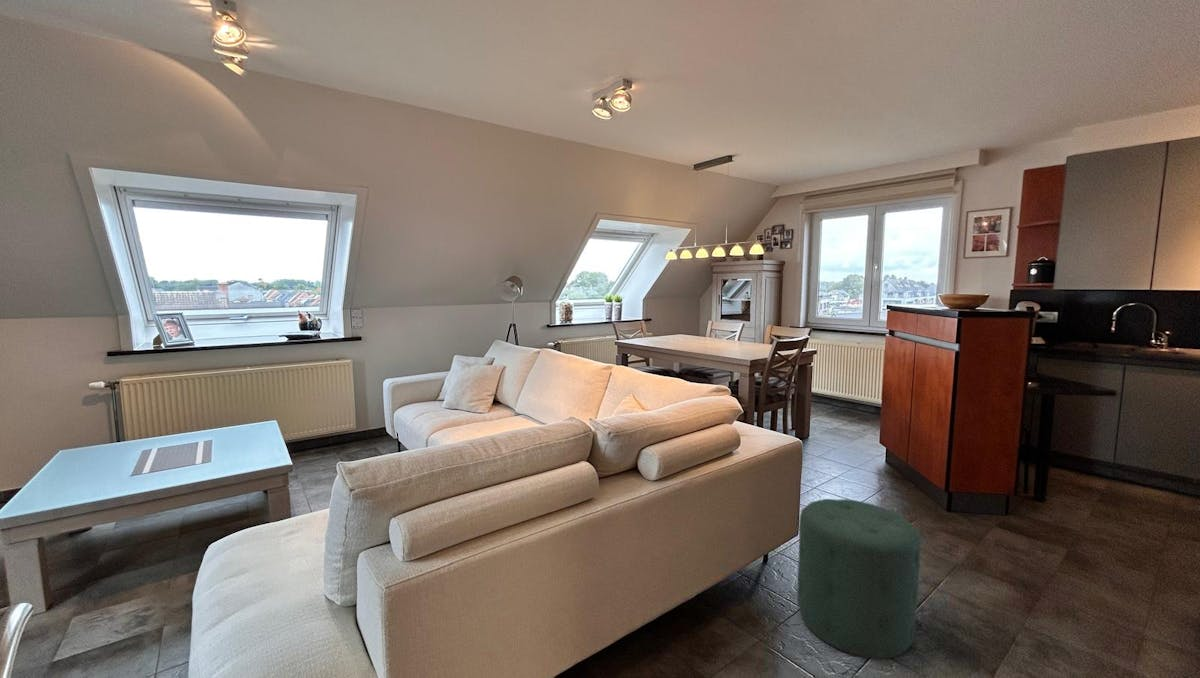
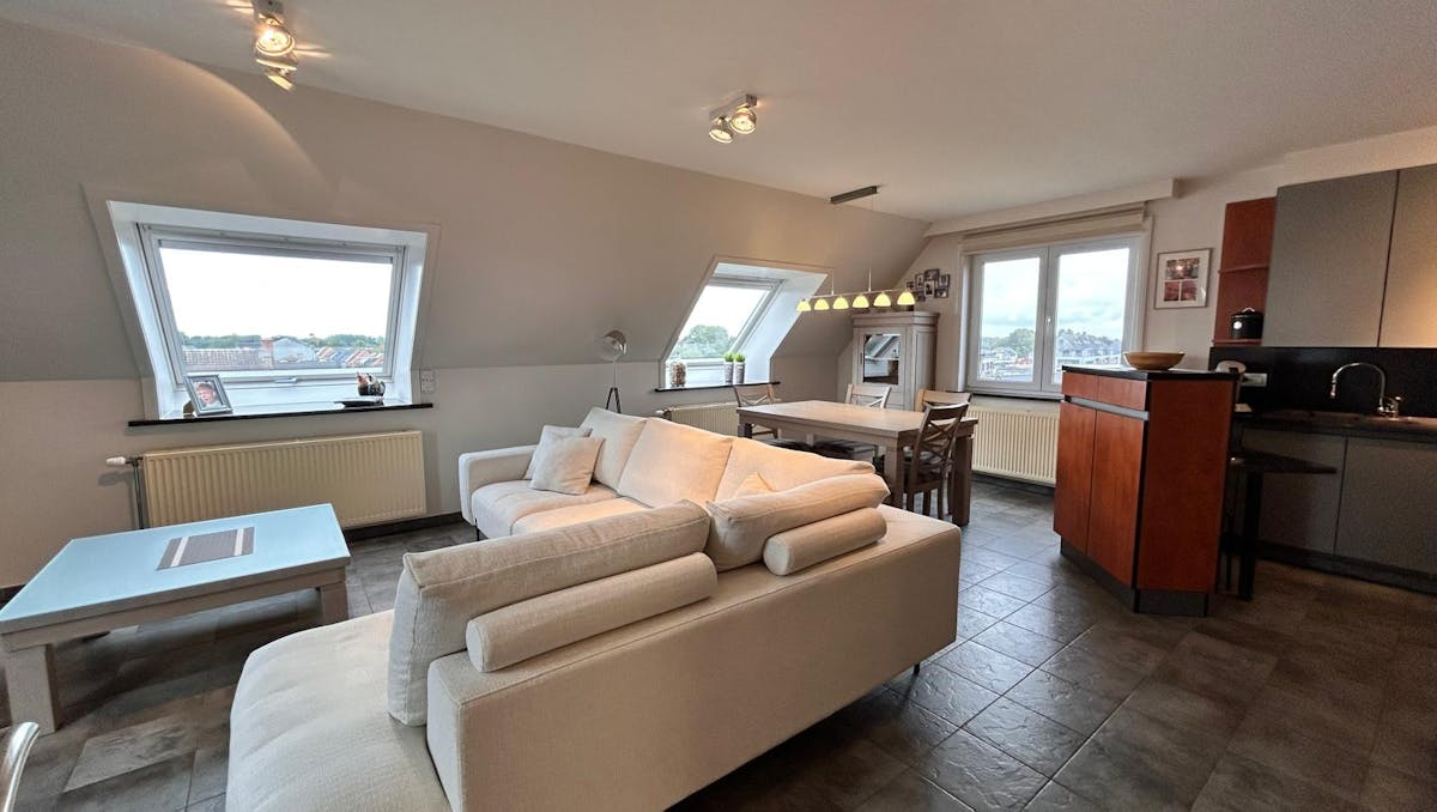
- ottoman [796,498,922,660]
